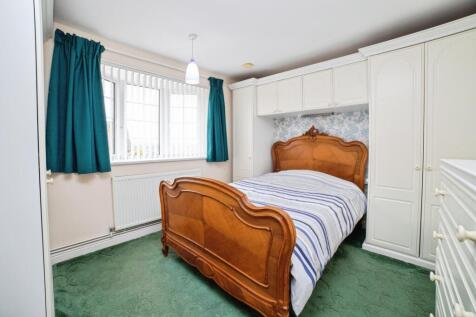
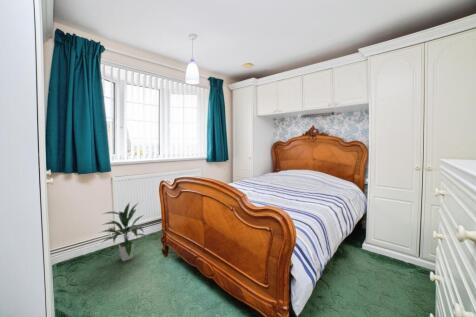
+ indoor plant [98,200,148,262]
